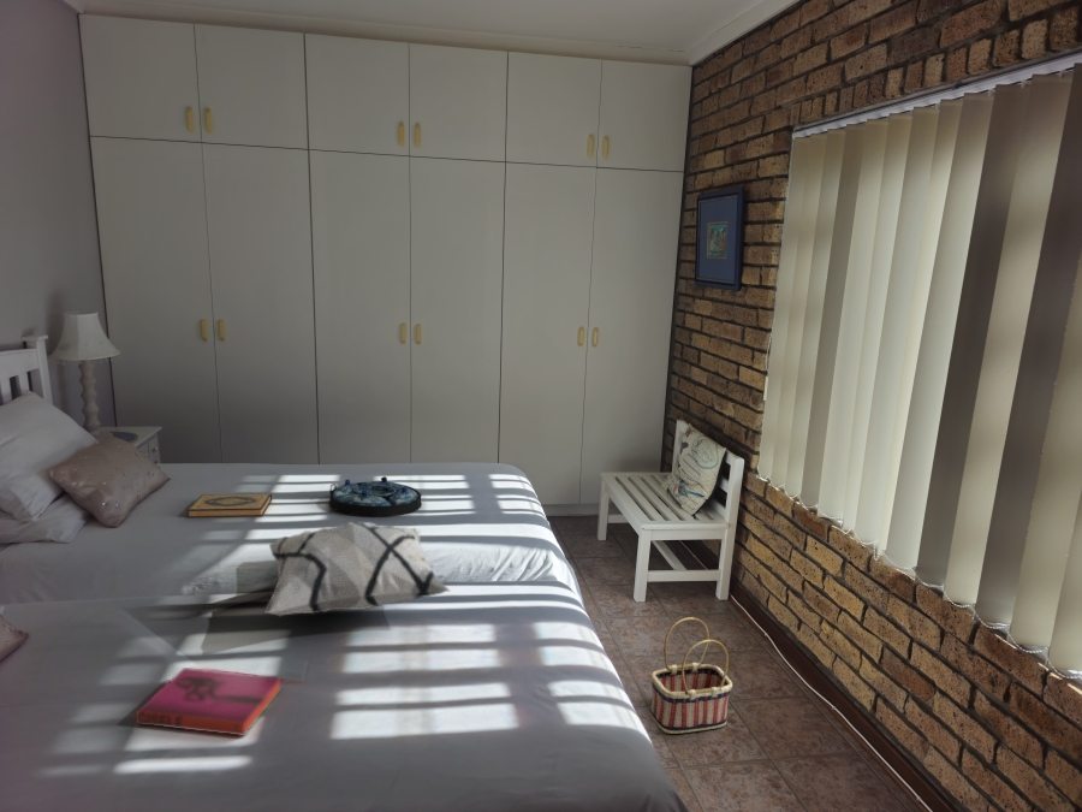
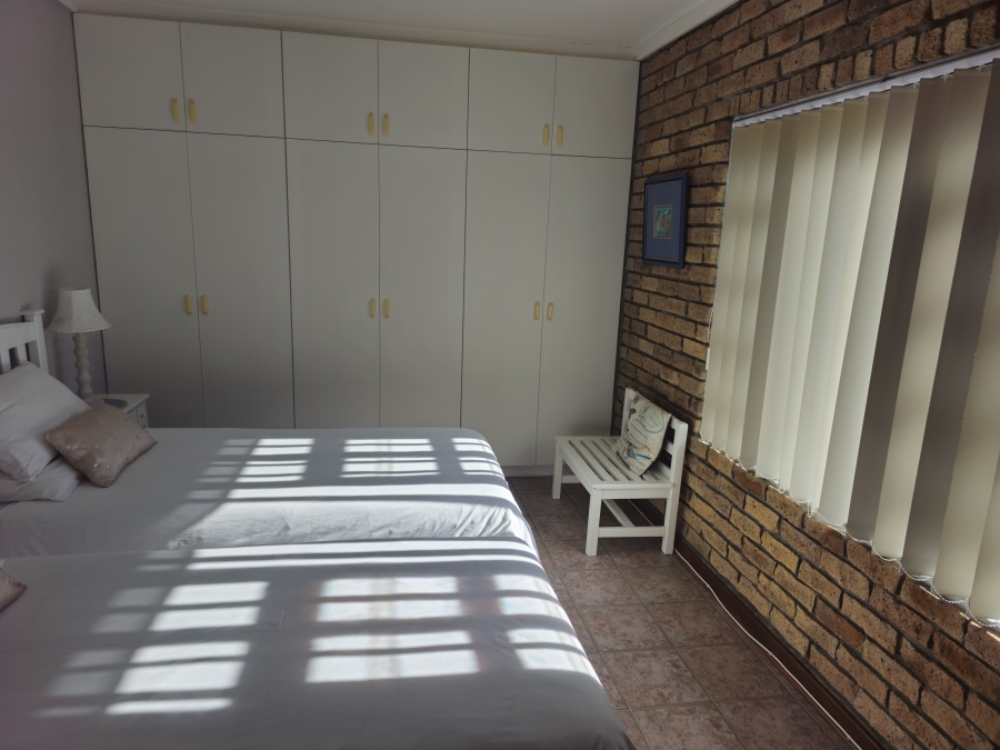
- hardback book [135,666,283,737]
- basket [649,616,733,735]
- decorative pillow [263,520,451,617]
- serving tray [328,475,423,518]
- hardback book [186,493,273,520]
